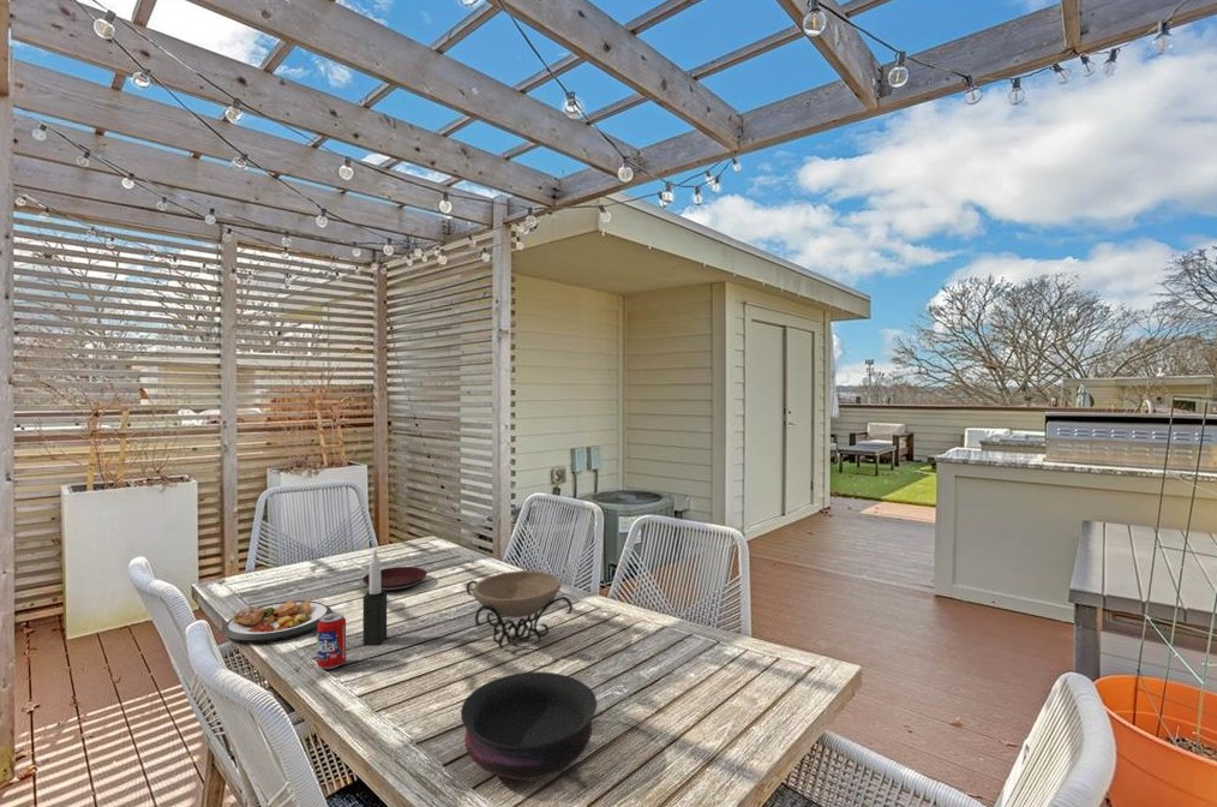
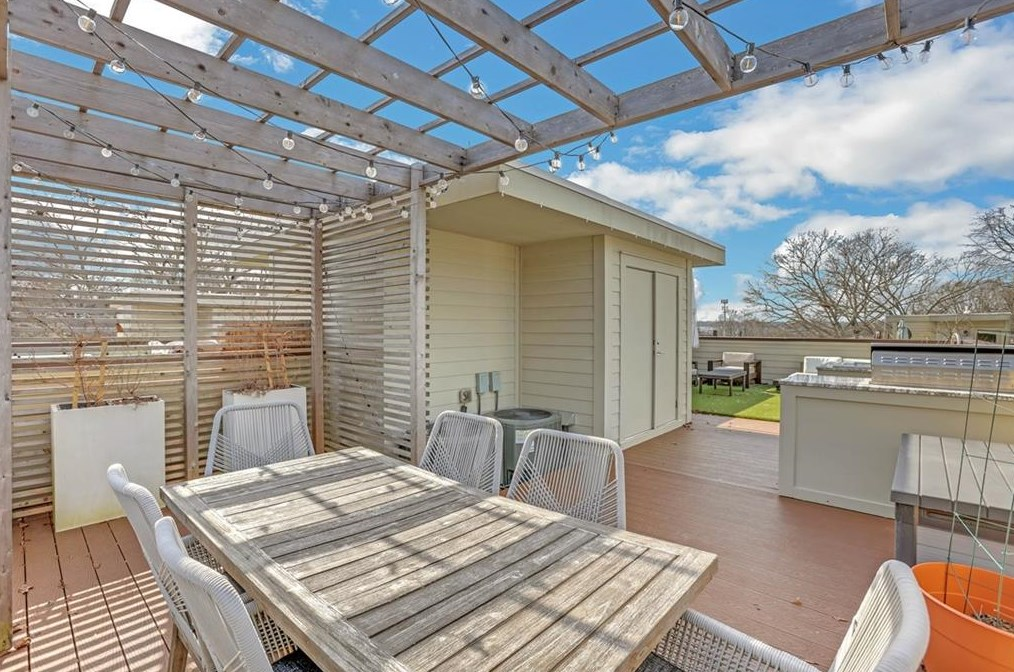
- beverage can [317,611,347,670]
- decorative bowl [466,569,574,650]
- plate [361,566,428,592]
- bowl [460,671,598,781]
- candle [362,549,388,646]
- plate [220,598,334,644]
